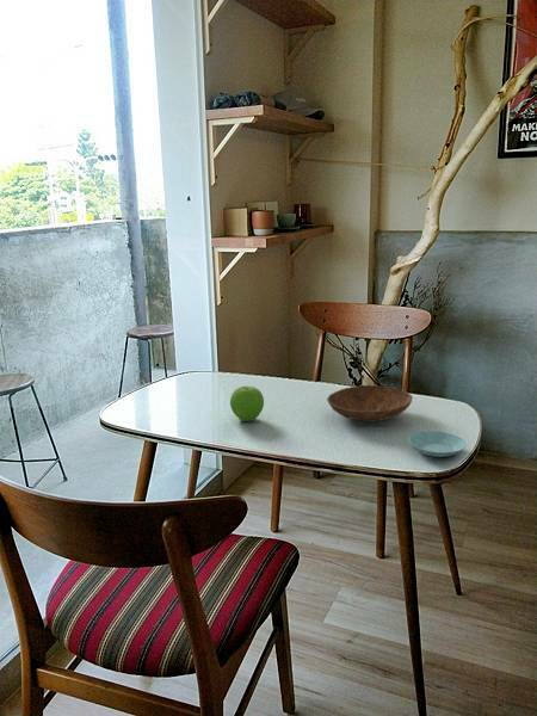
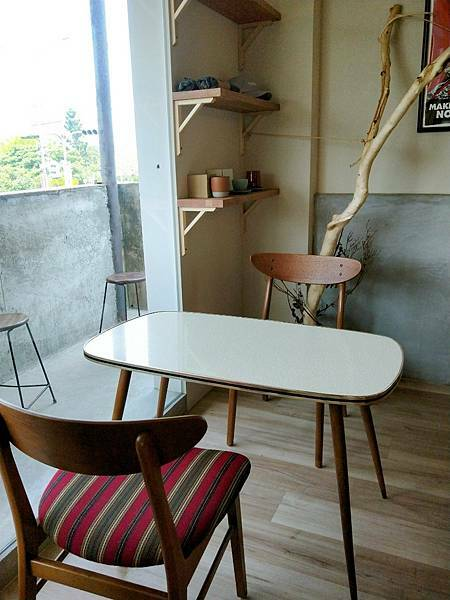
- saucer [407,430,468,458]
- fruit [229,385,265,422]
- bowl [326,384,414,424]
